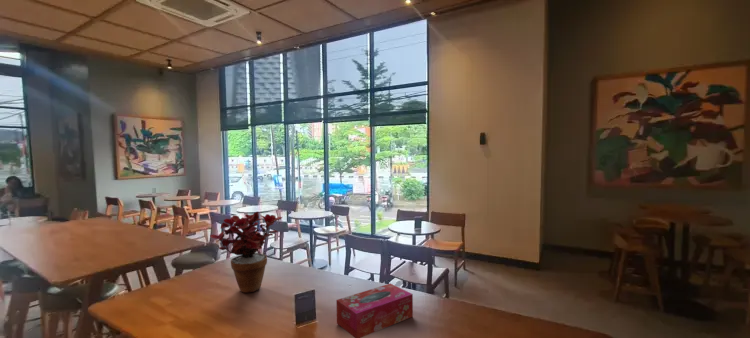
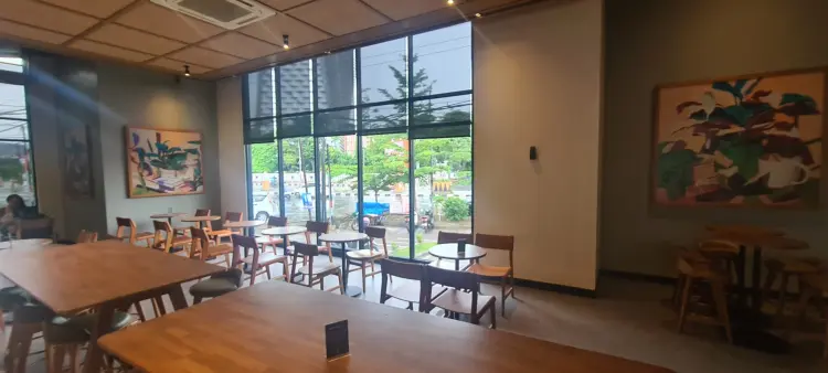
- tissue box [335,282,414,338]
- potted plant [209,211,283,294]
